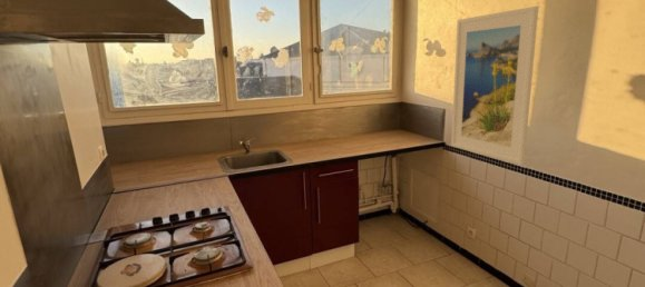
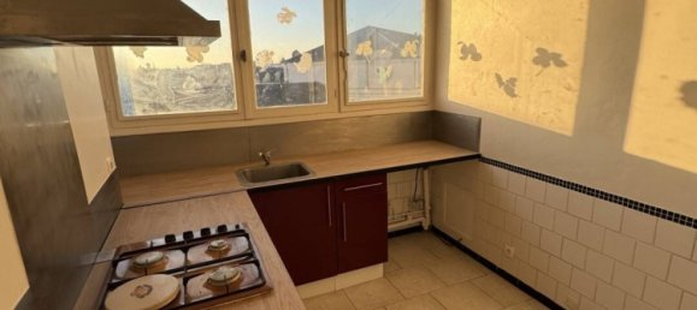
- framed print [450,6,539,166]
